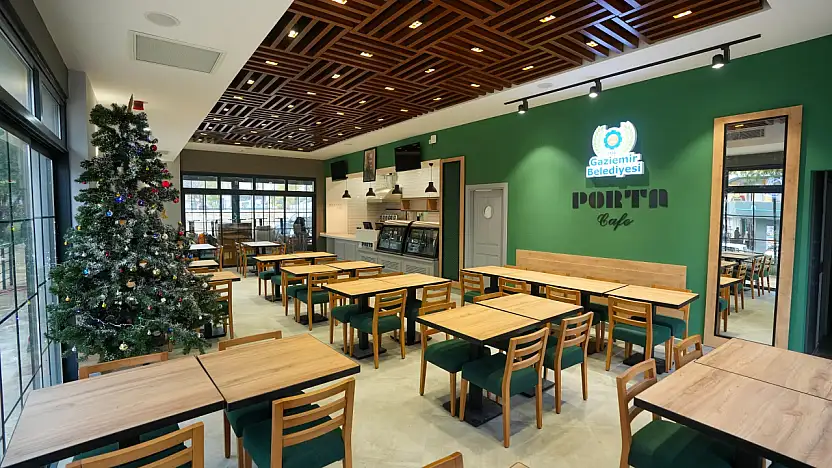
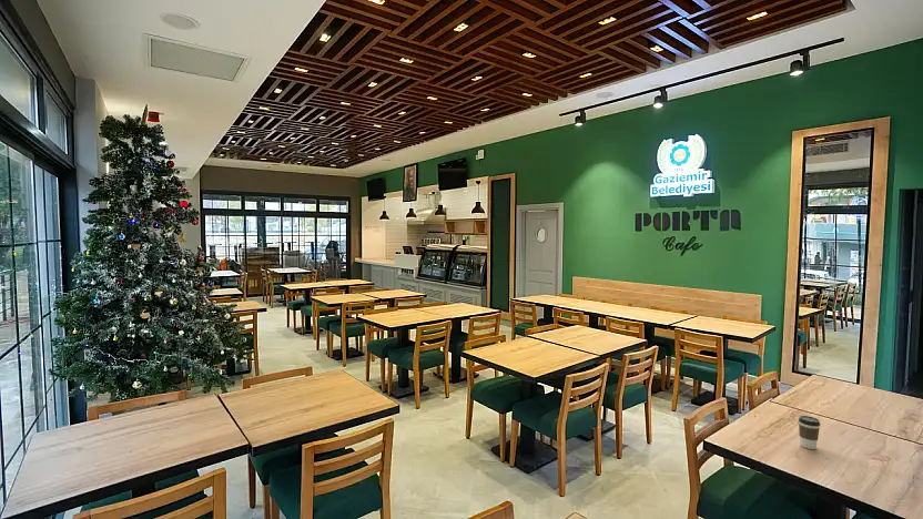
+ coffee cup [798,415,821,450]
